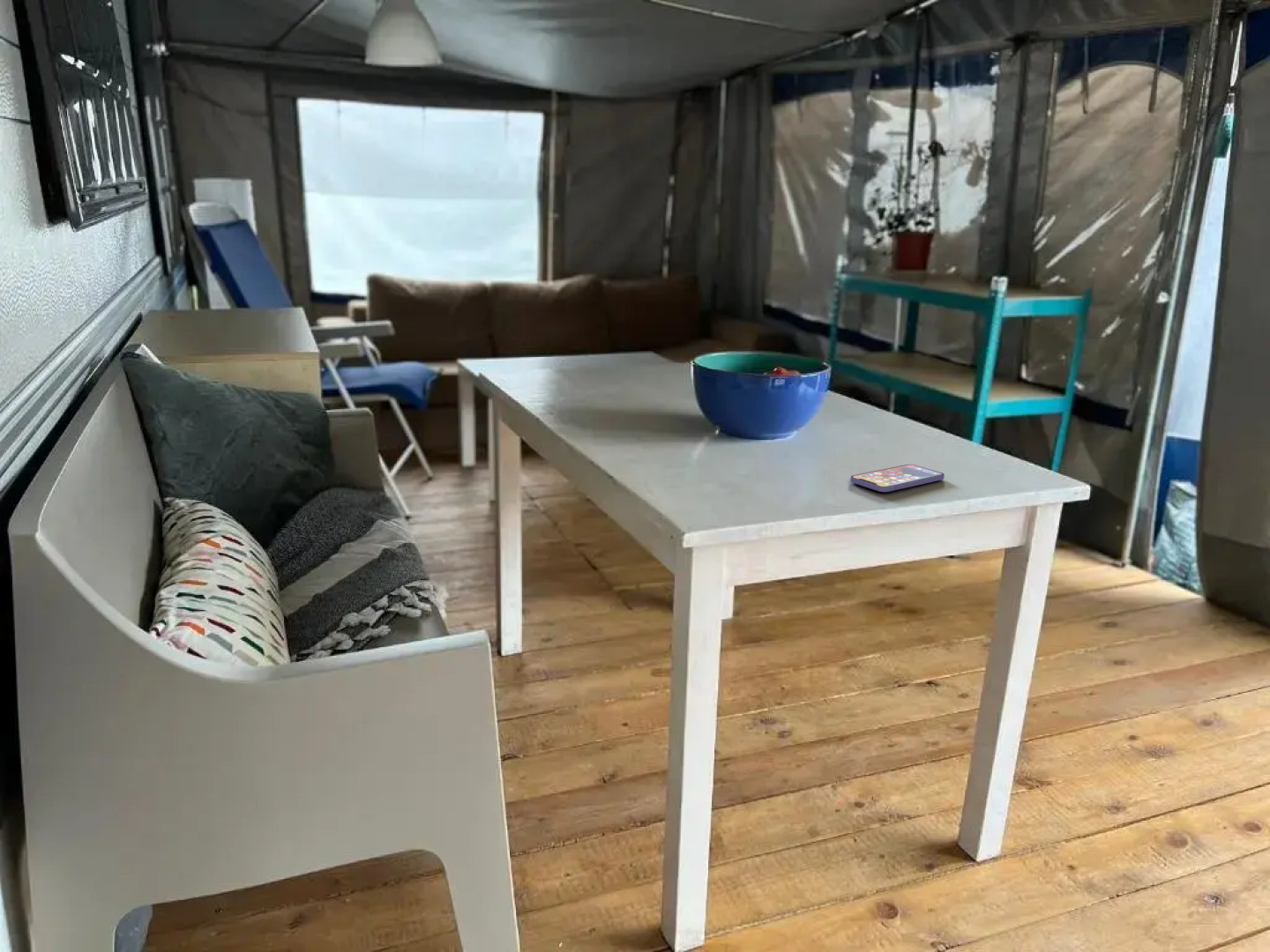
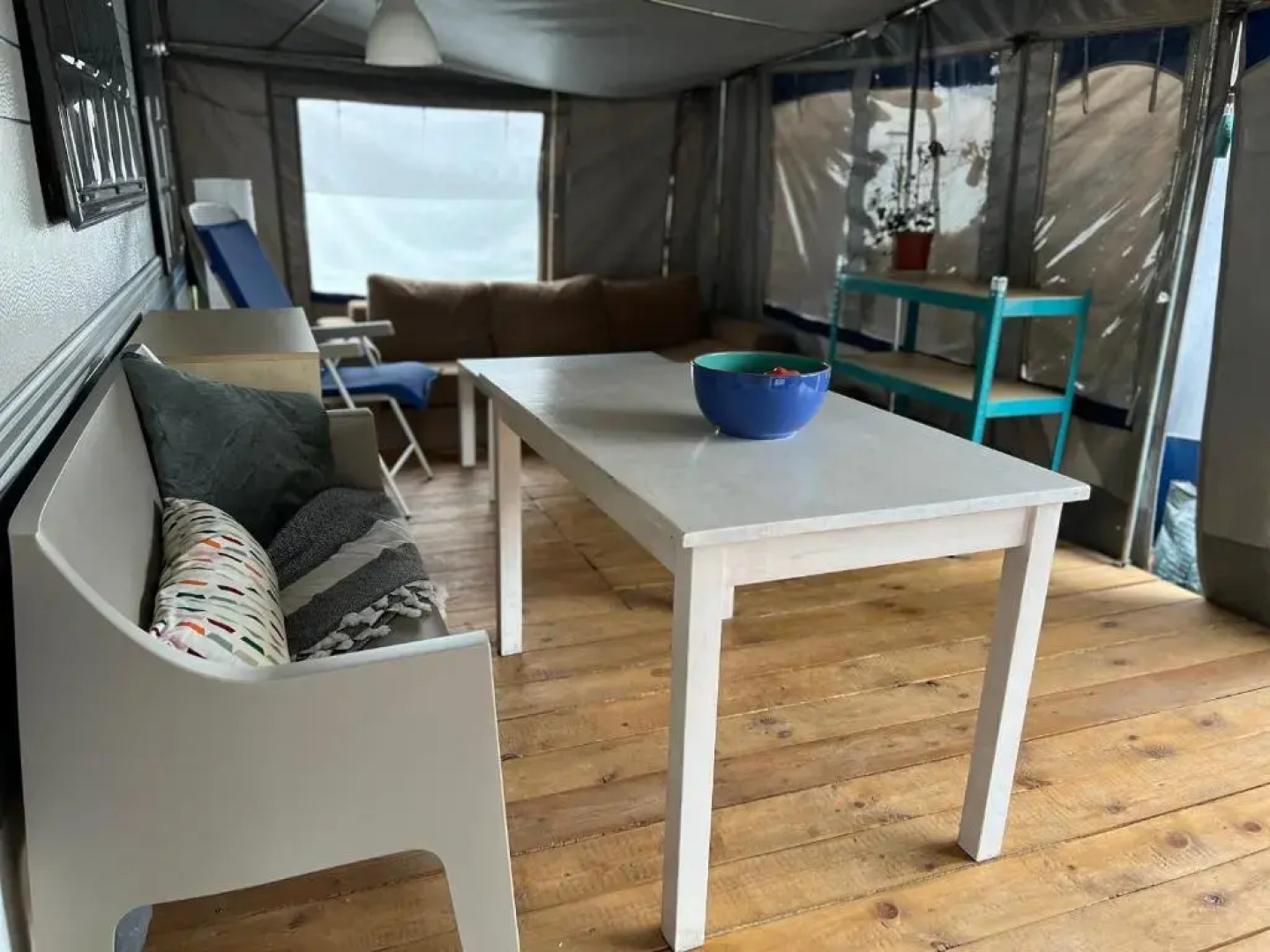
- smartphone [849,464,945,493]
